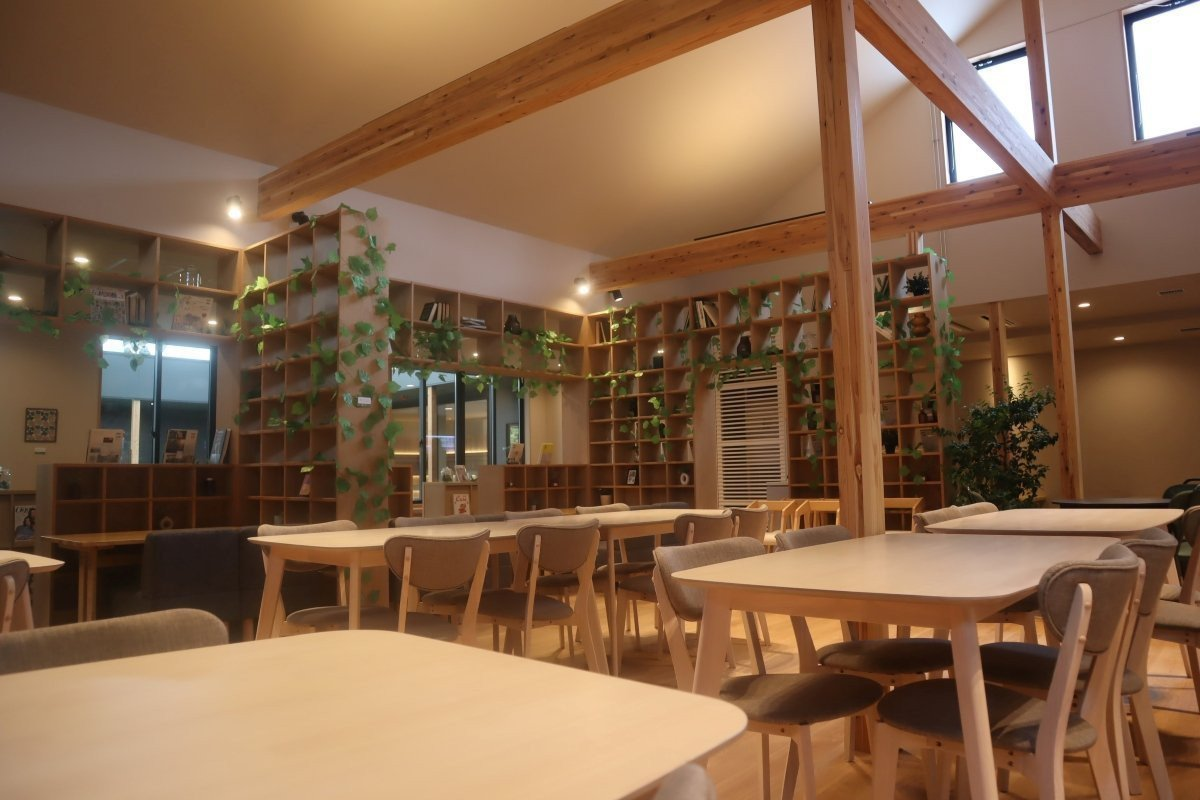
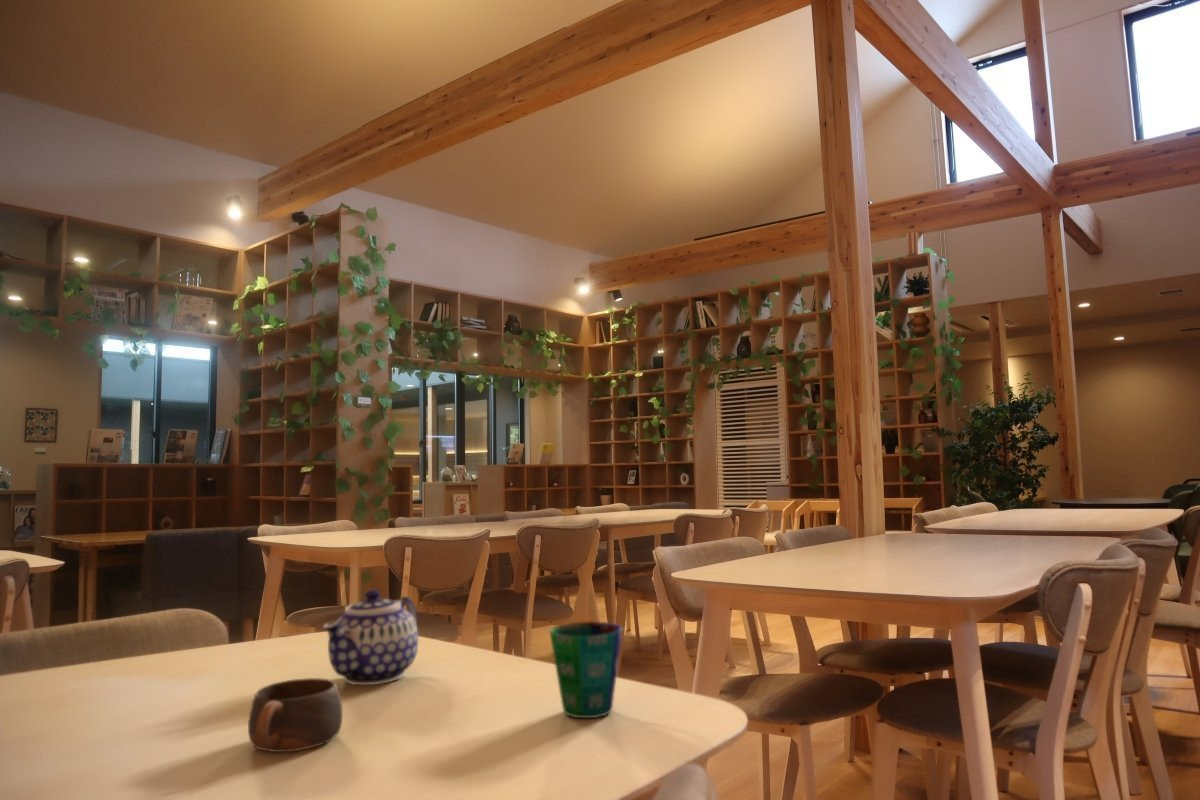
+ cup [548,620,623,719]
+ cup [247,677,344,753]
+ teapot [321,589,419,686]
